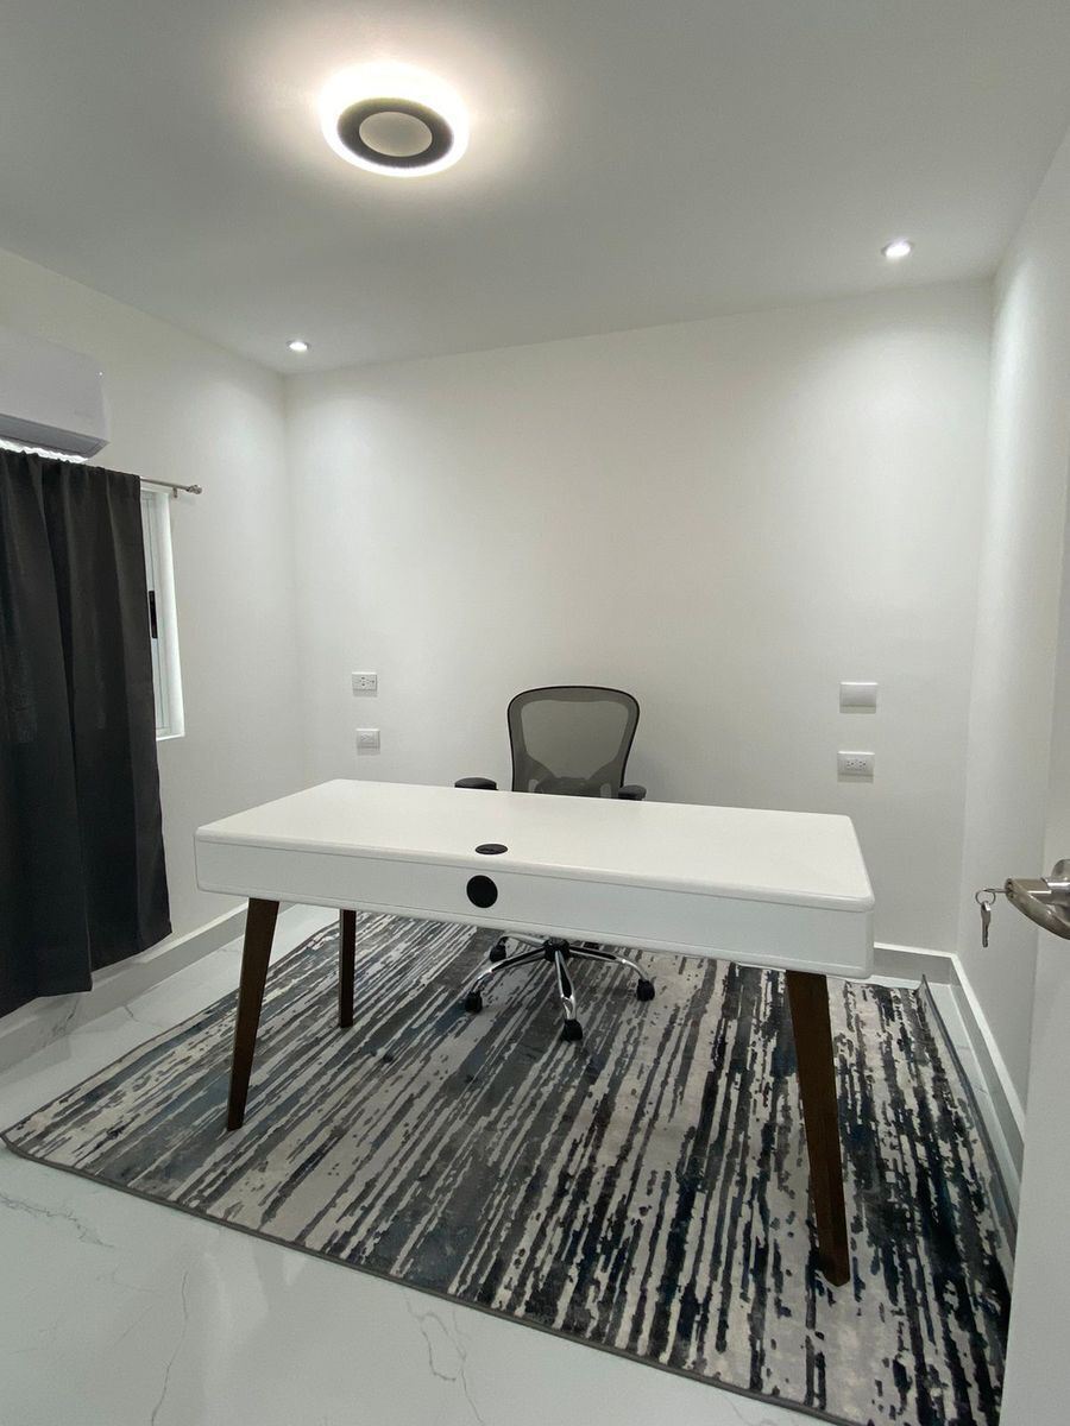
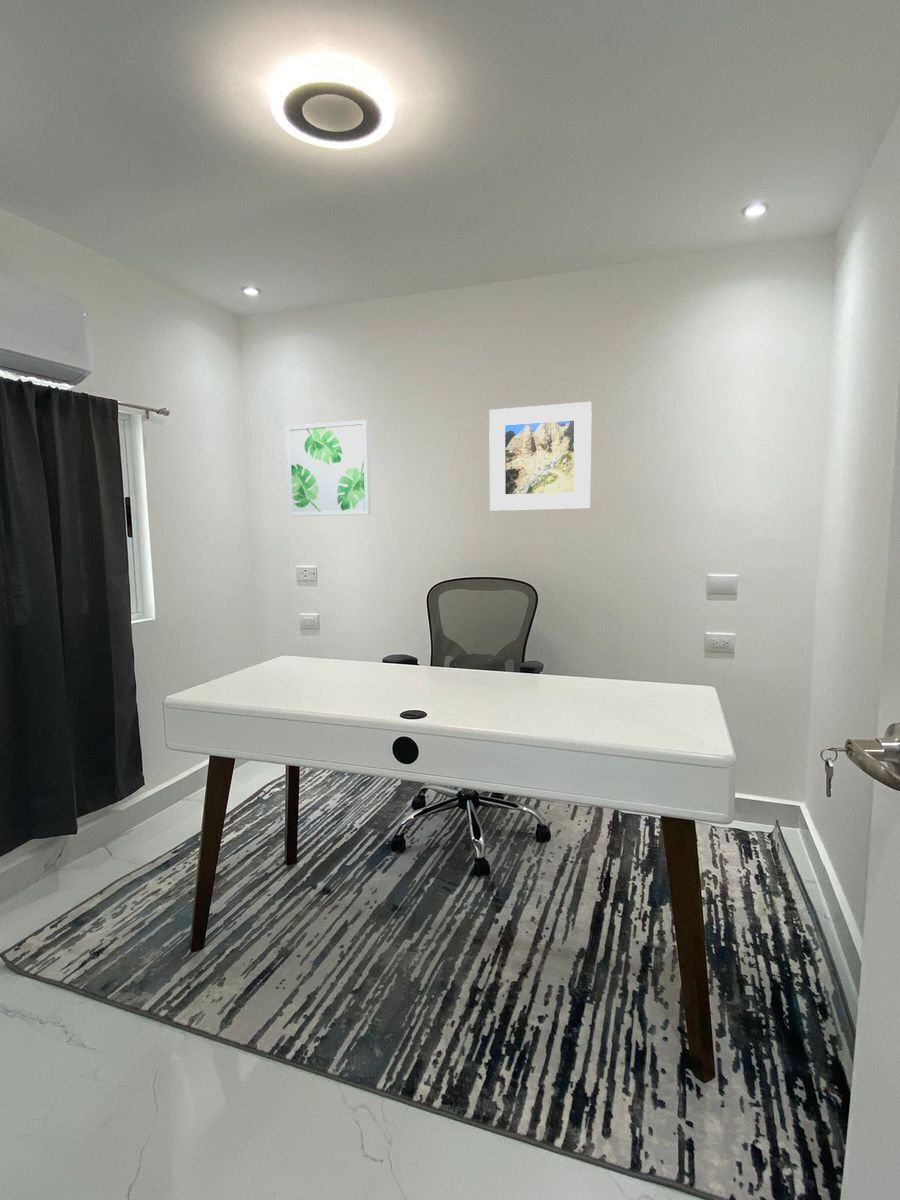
+ wall art [285,419,372,517]
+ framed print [488,401,593,512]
